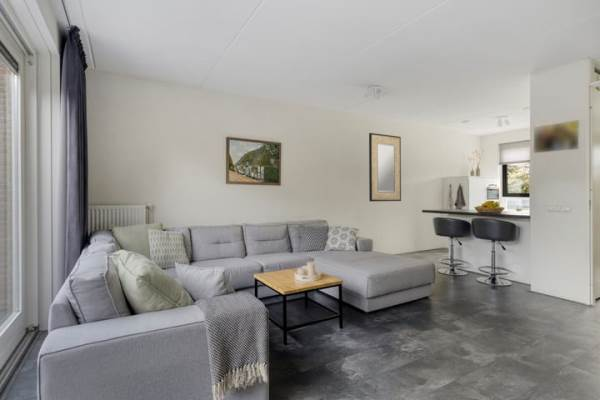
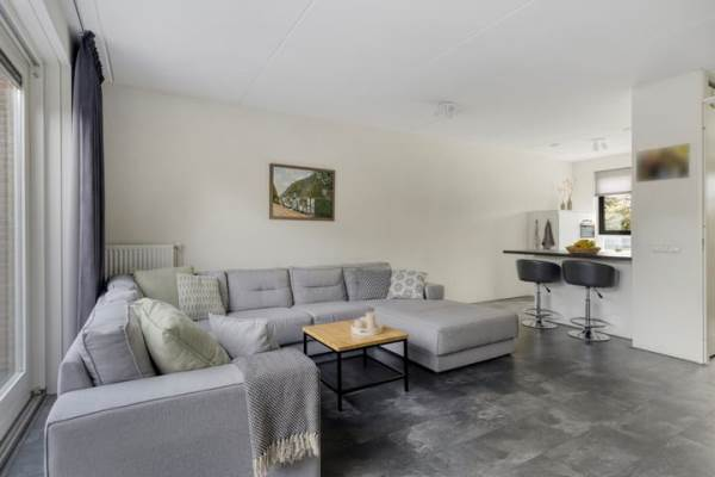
- home mirror [368,132,402,202]
